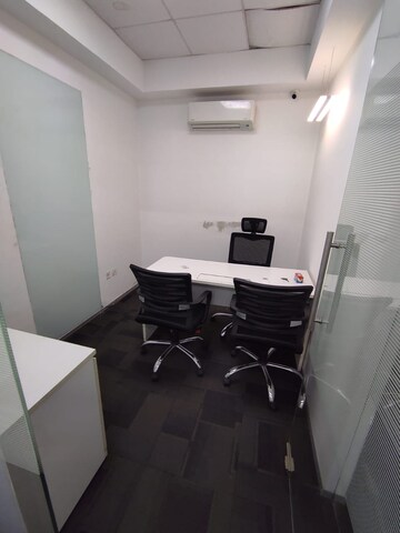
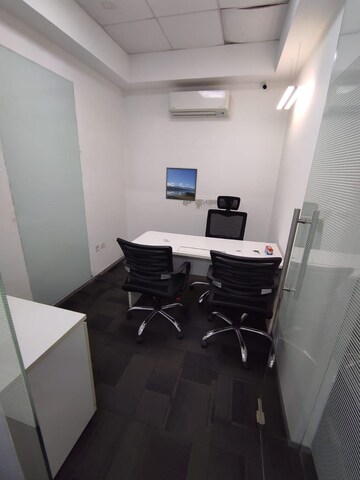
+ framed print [165,167,198,202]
